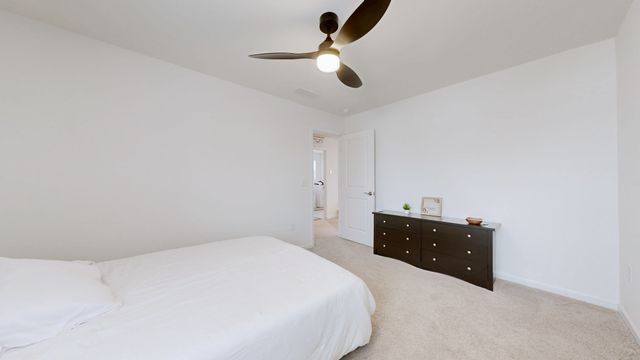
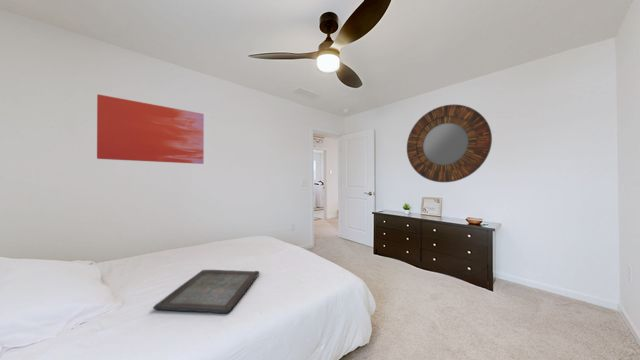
+ wall art [96,93,205,165]
+ serving tray [152,269,260,314]
+ home mirror [406,103,493,183]
